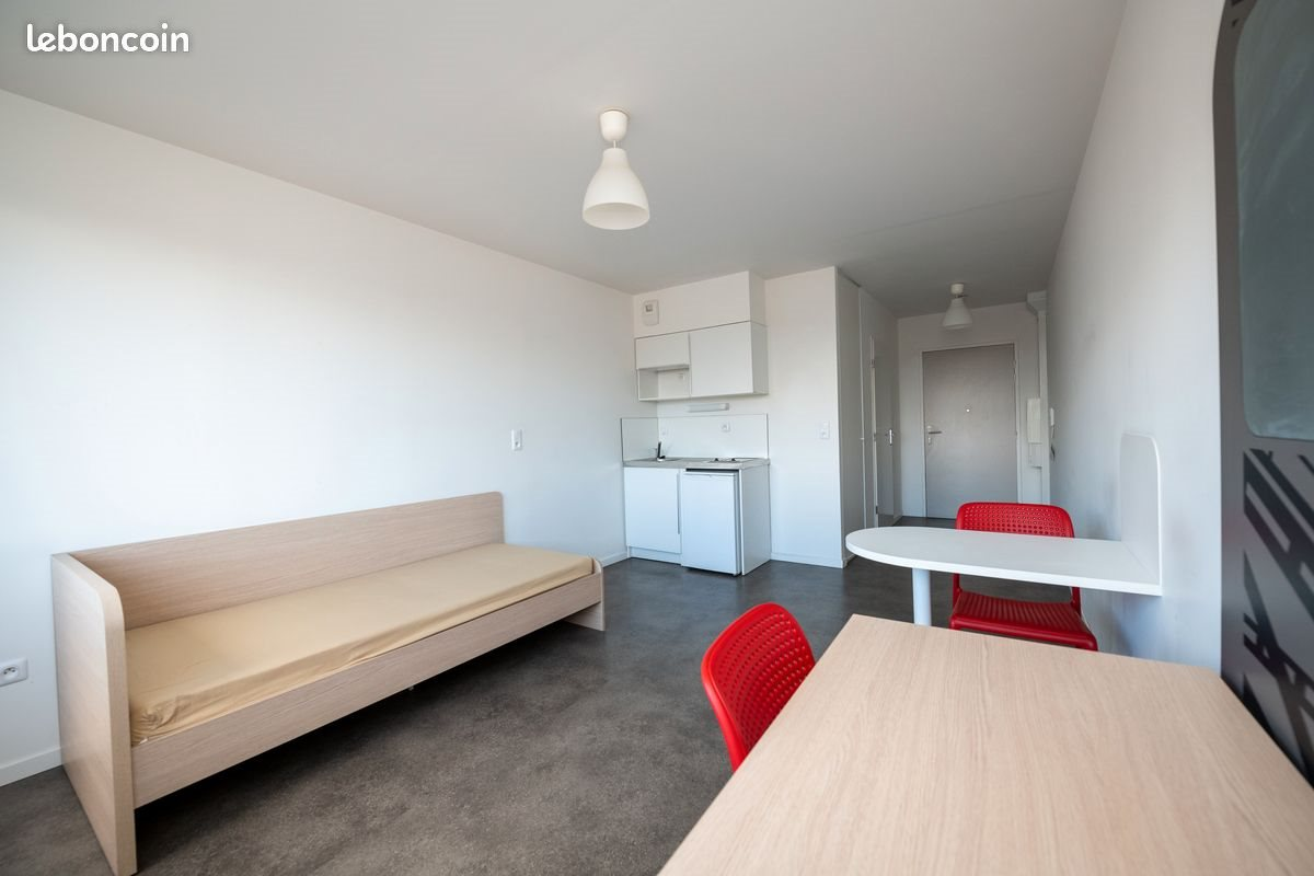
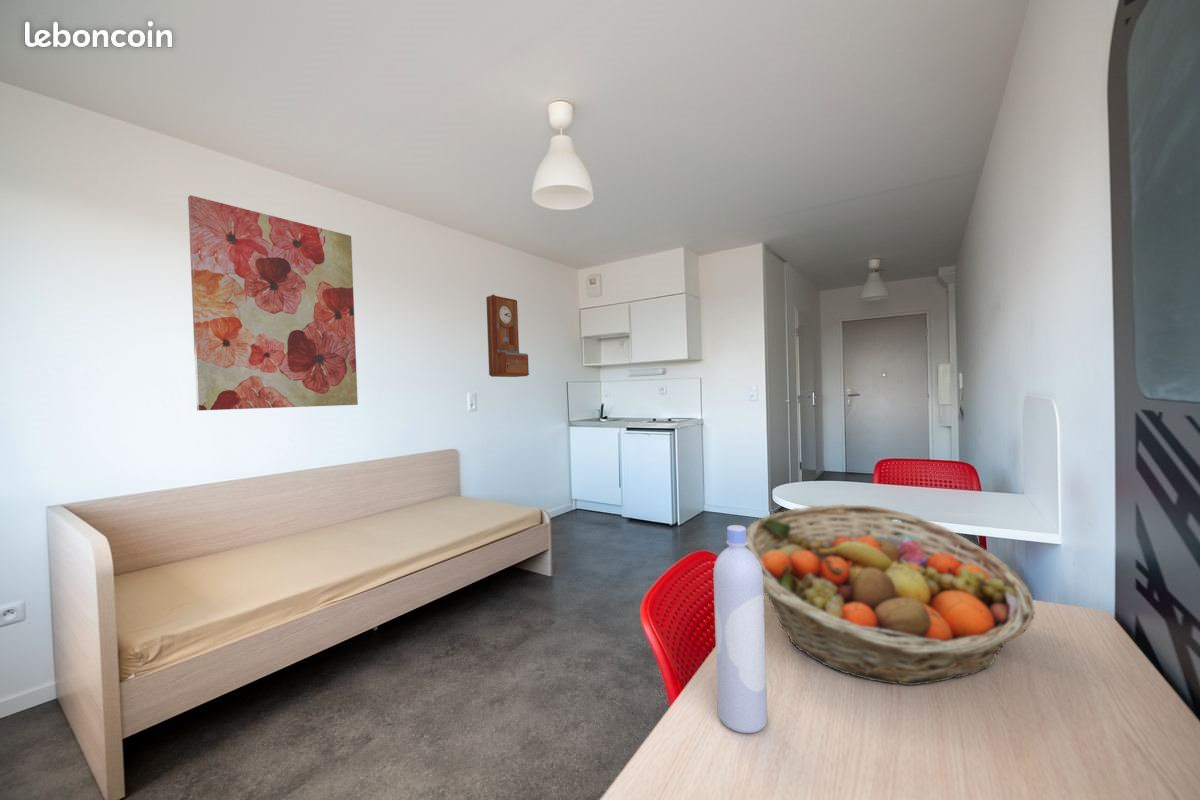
+ bottle [713,524,768,734]
+ wall art [187,194,359,412]
+ fruit basket [745,503,1036,686]
+ time clock [485,293,530,378]
